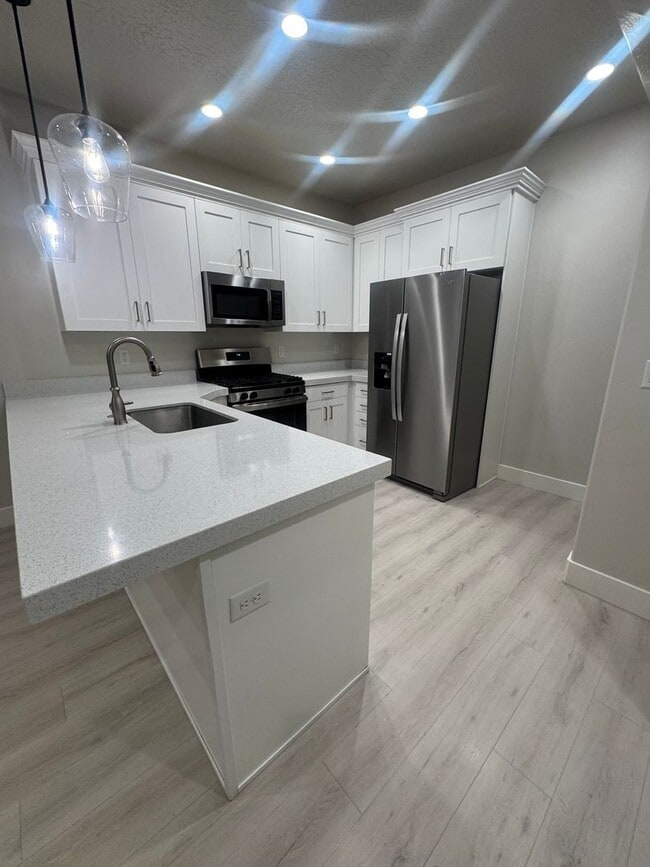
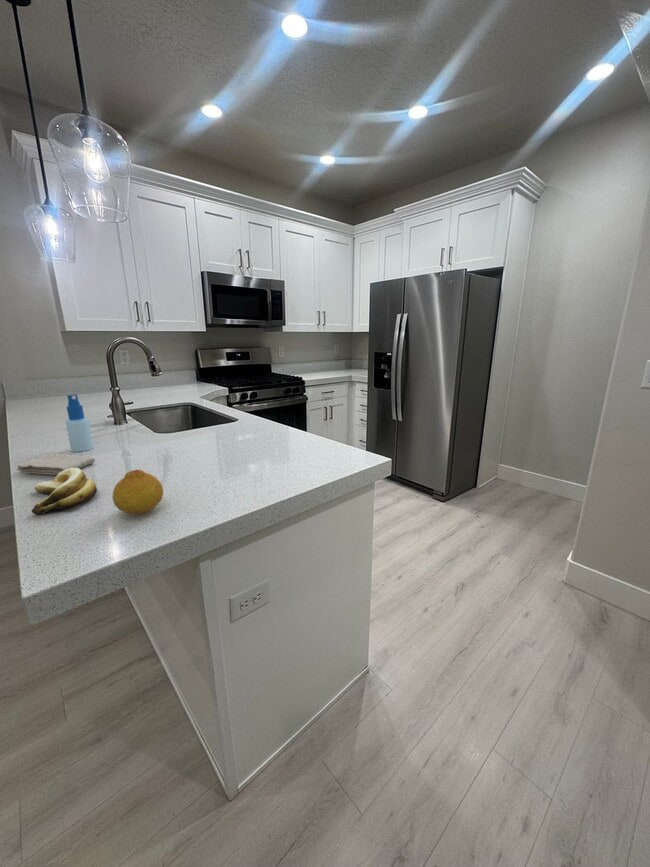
+ washcloth [16,453,96,476]
+ banana [31,468,98,516]
+ spray bottle [64,393,95,453]
+ fruit [112,469,164,515]
